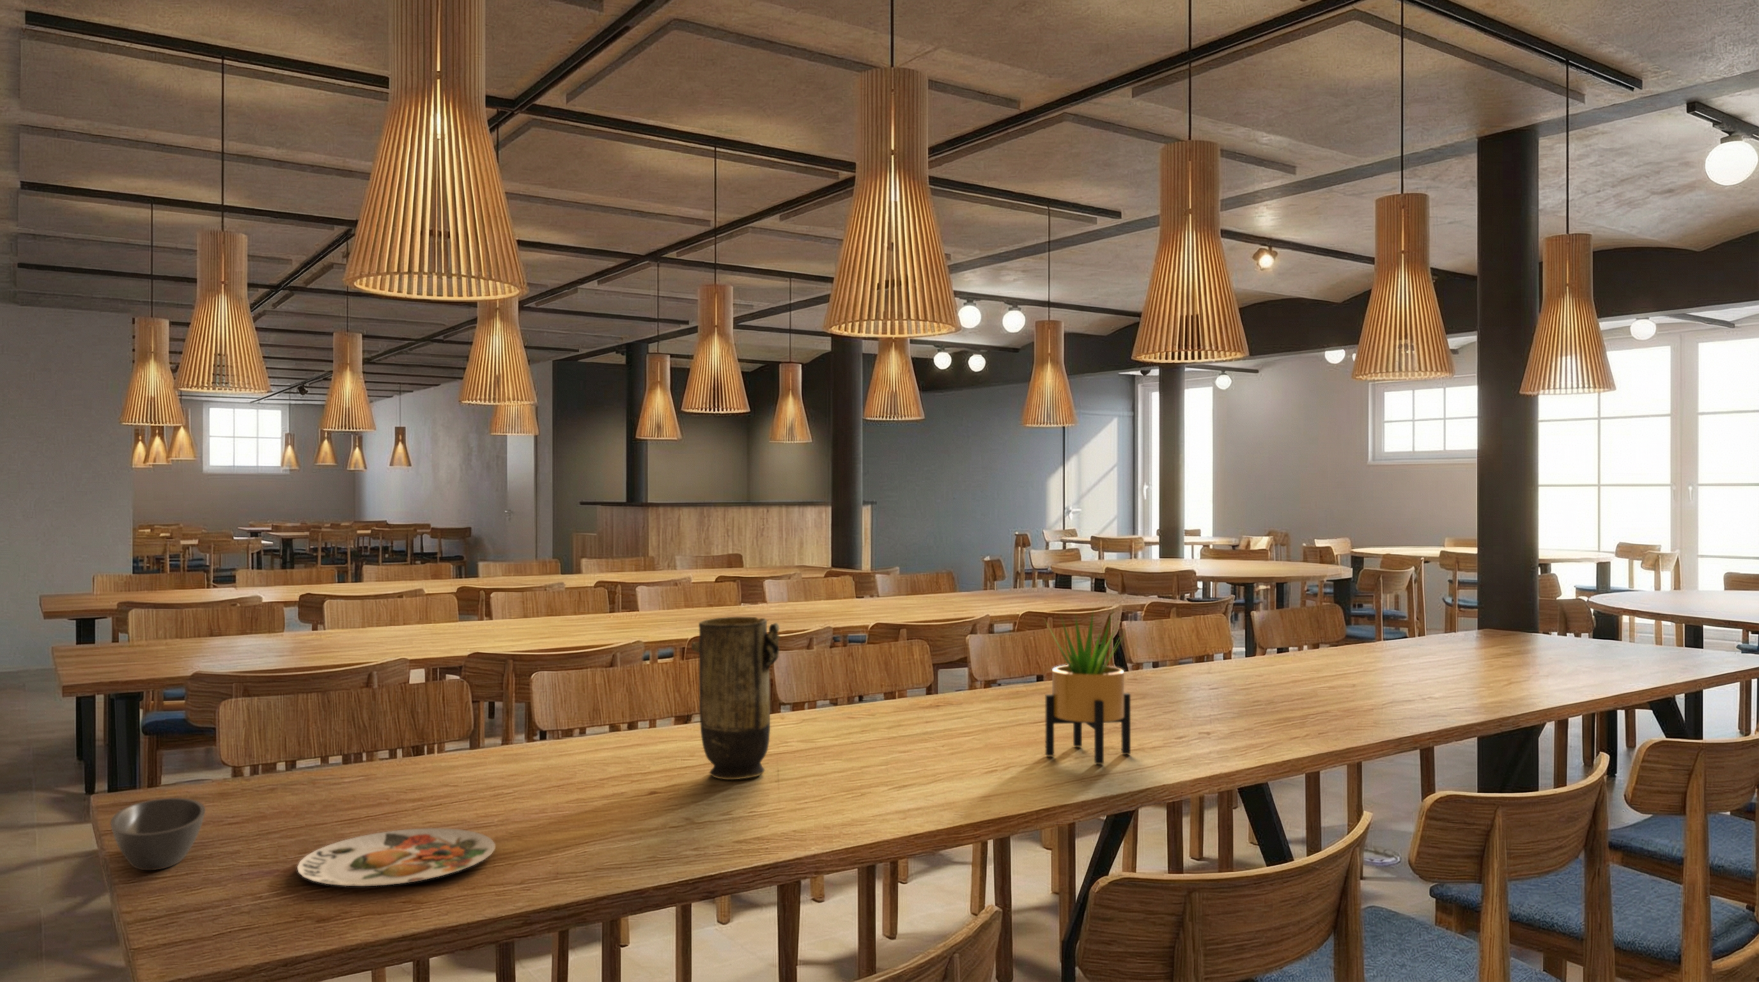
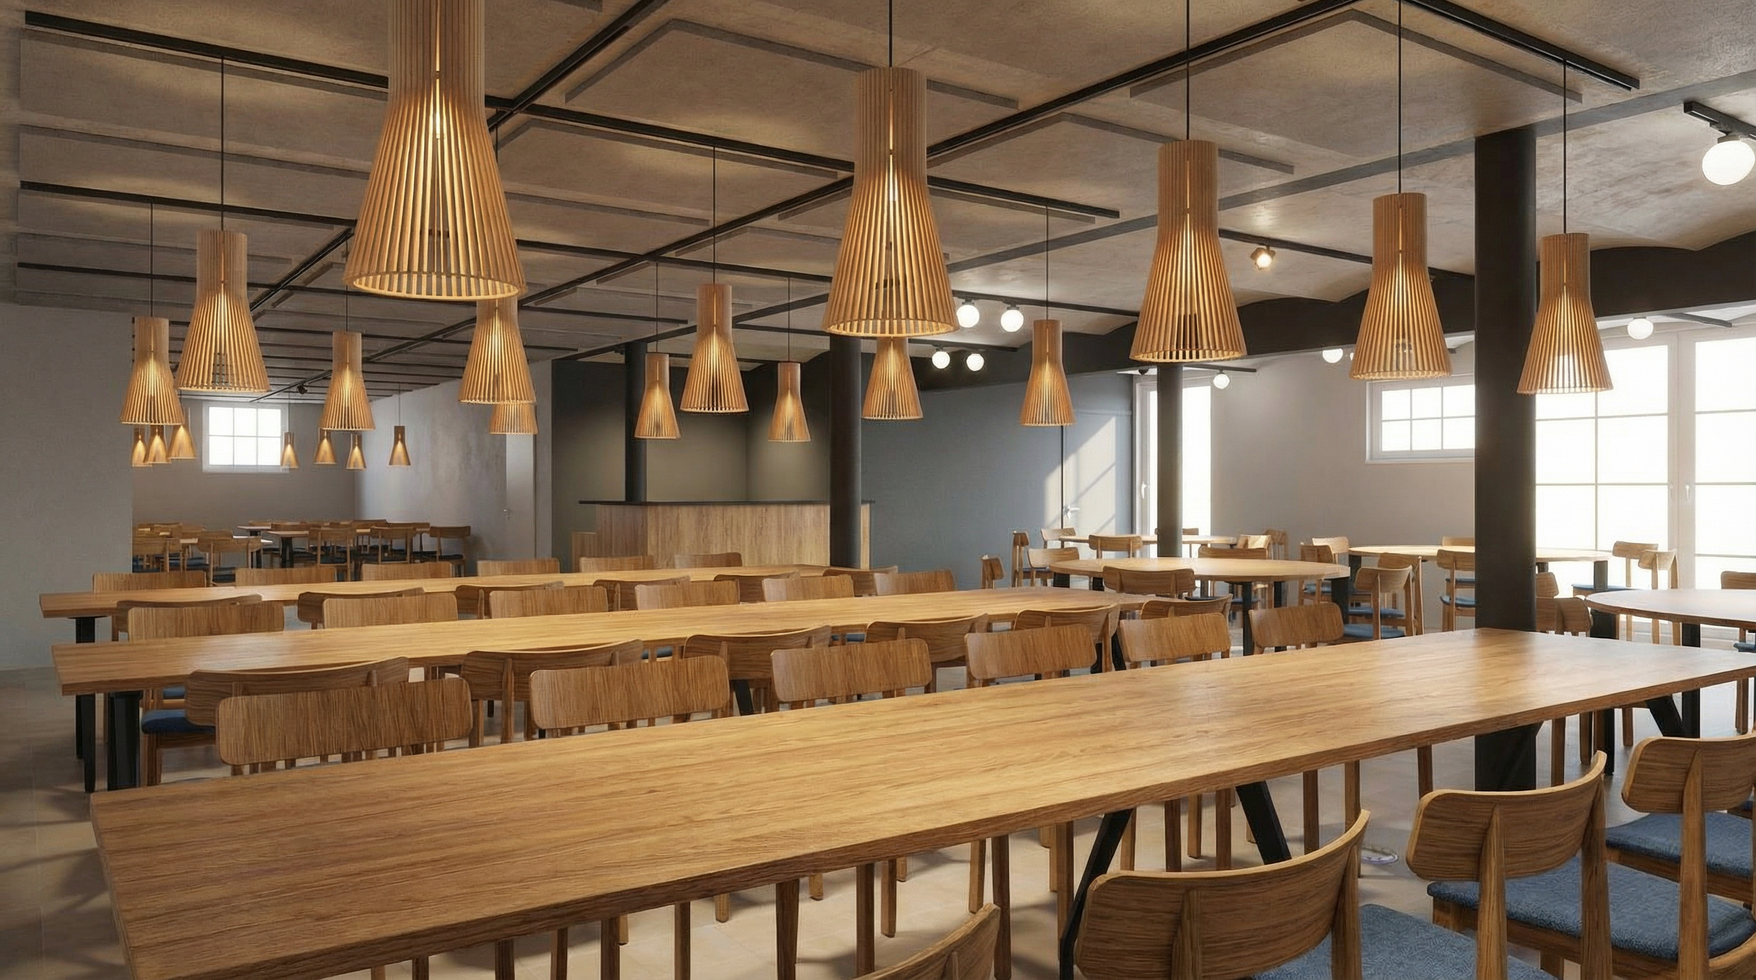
- plate [296,827,495,887]
- potted plant [1043,606,1134,765]
- bowl [110,797,205,871]
- vase [691,616,782,780]
